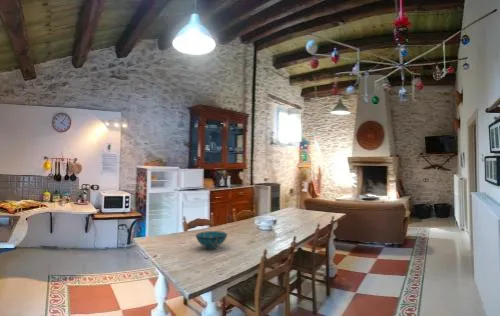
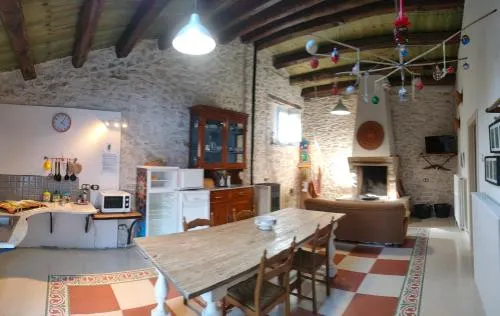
- decorative bowl [195,230,228,249]
